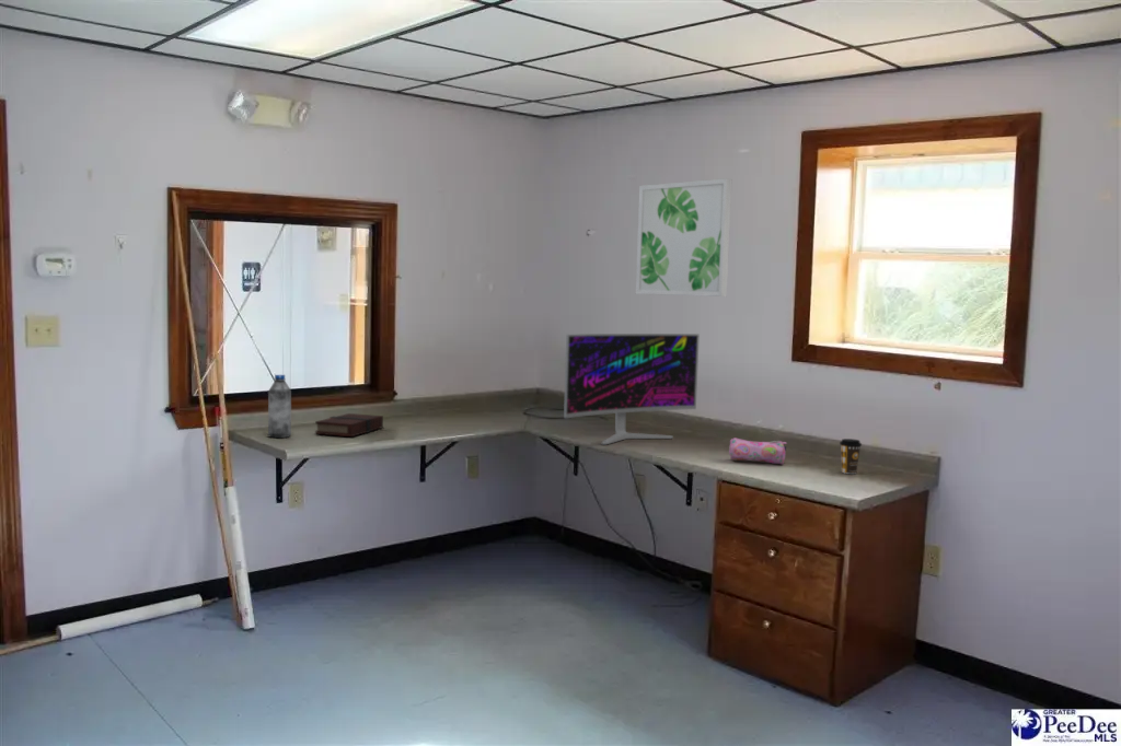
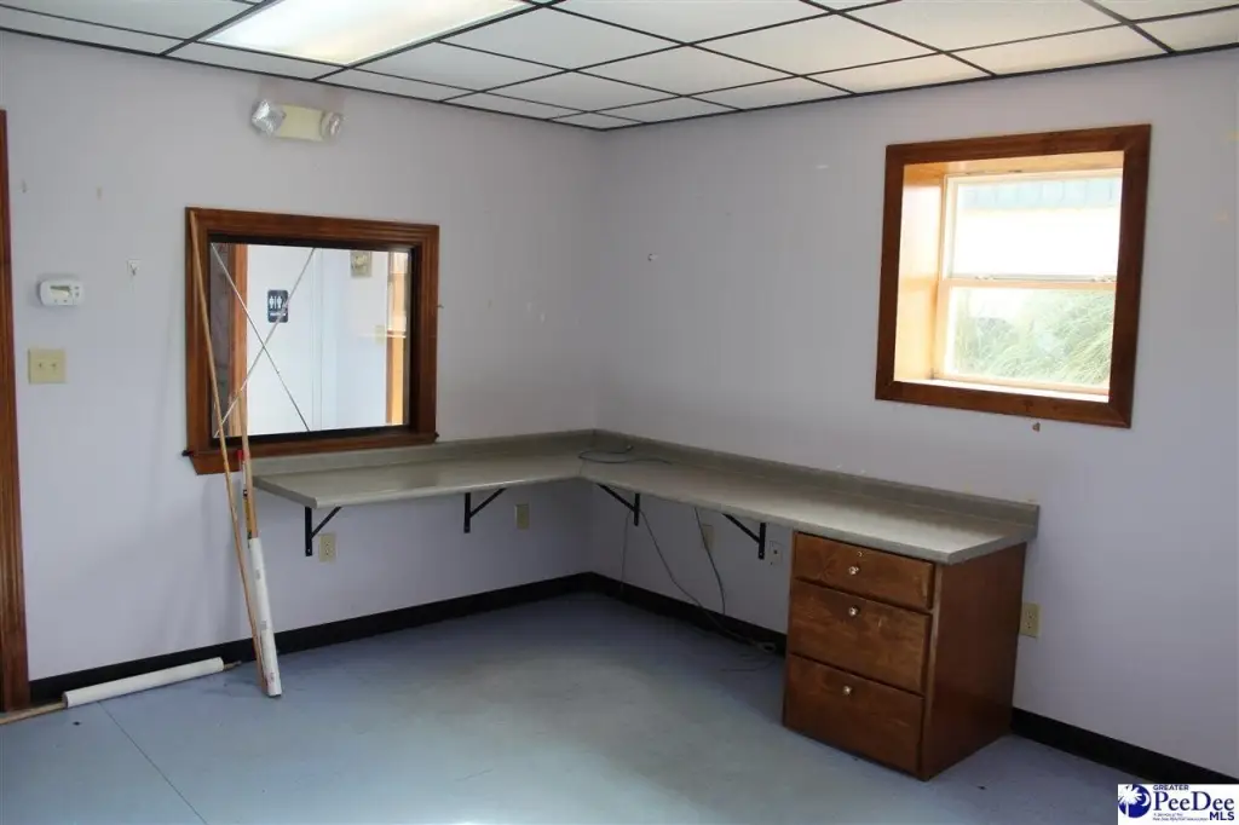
- book [314,412,384,438]
- water bottle [267,373,292,439]
- pencil case [728,436,788,465]
- coffee cup [839,438,863,475]
- monitor [563,333,701,445]
- wall art [635,177,732,298]
